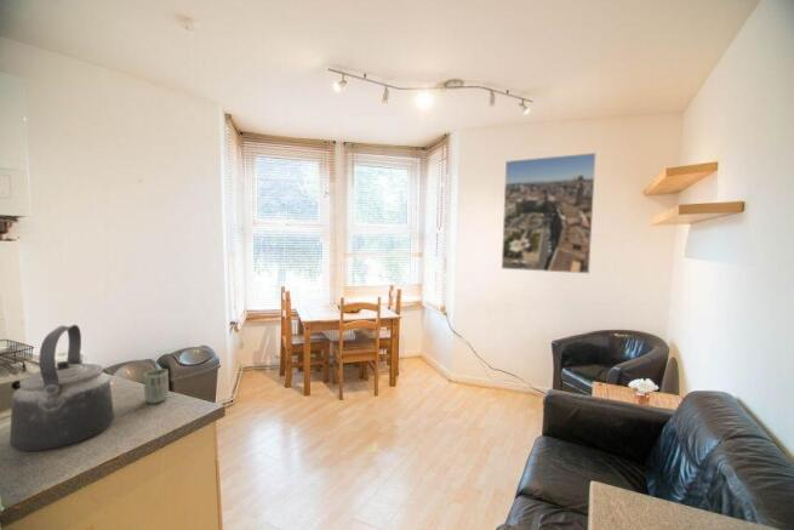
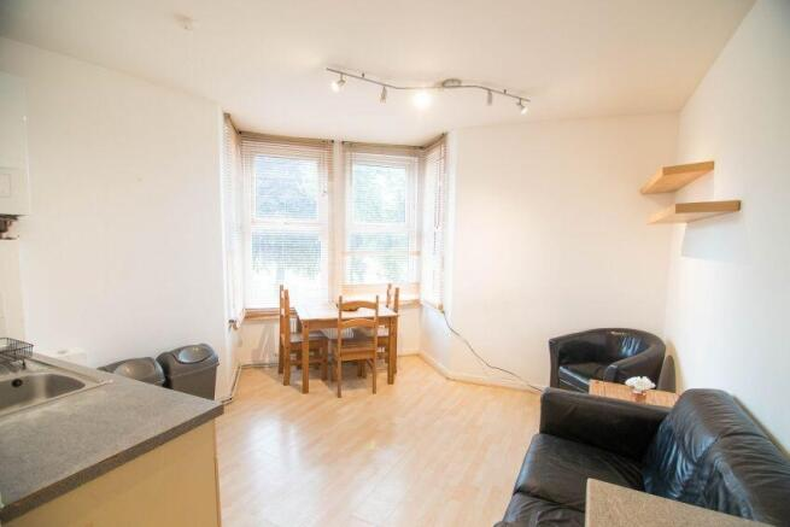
- cup [143,367,170,404]
- kettle [8,324,115,452]
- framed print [501,152,596,274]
